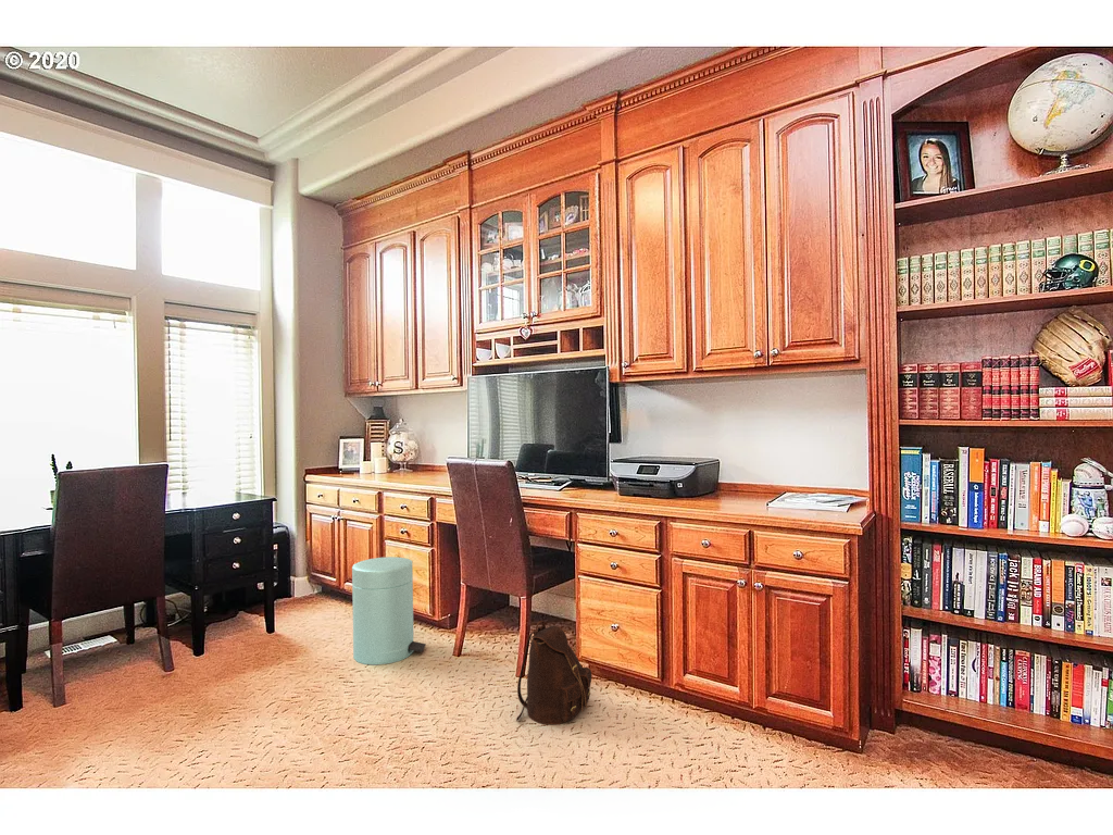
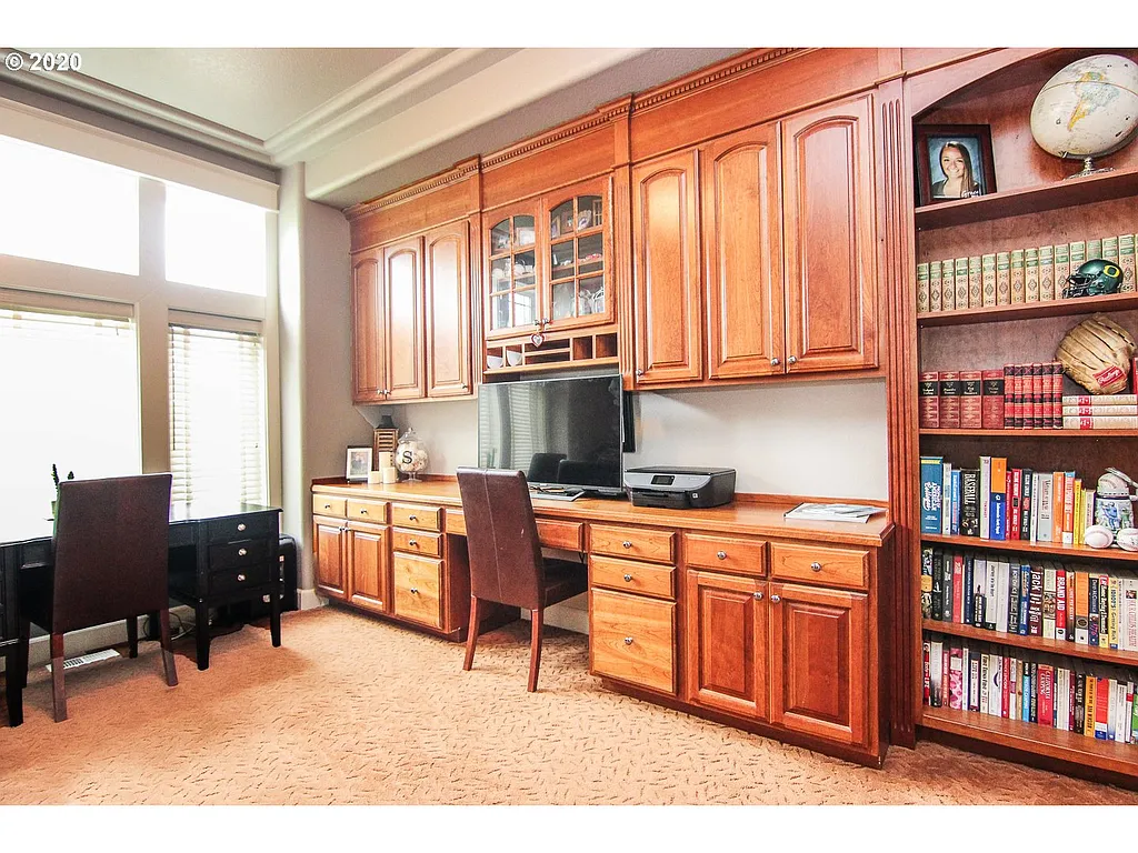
- trash can [351,556,427,666]
- backpack [515,620,592,725]
